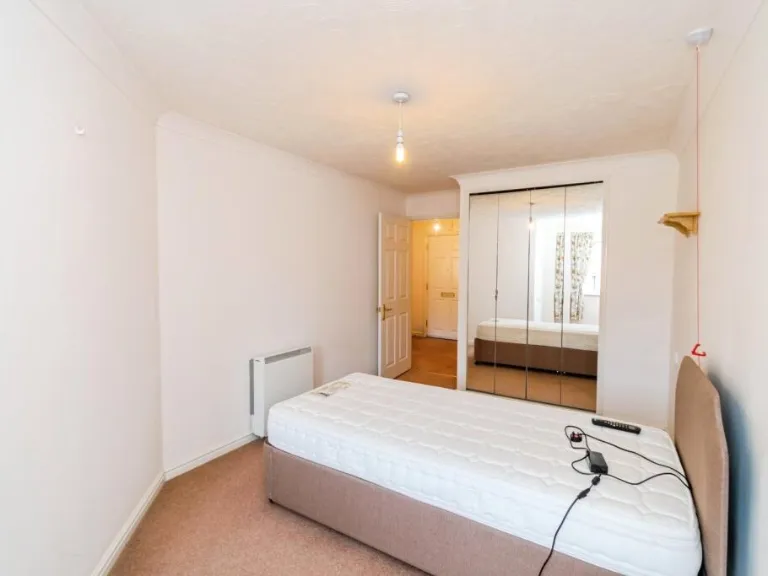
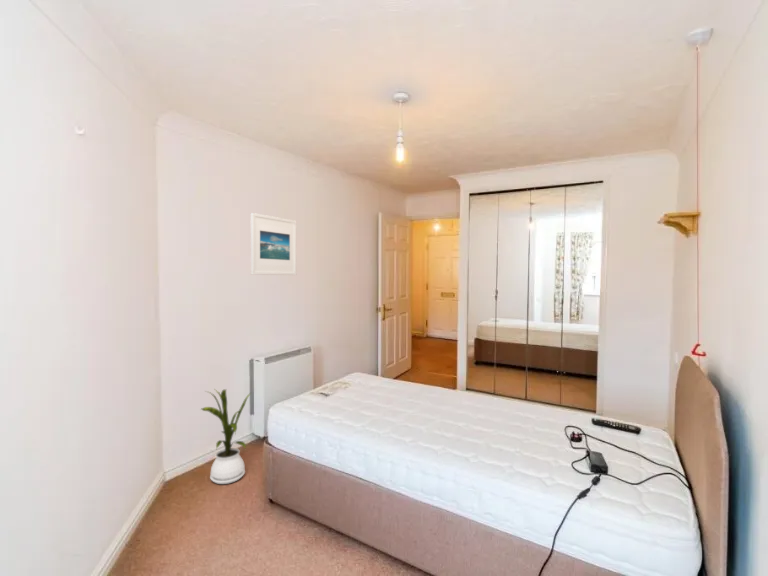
+ house plant [199,388,252,485]
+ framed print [250,212,297,276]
